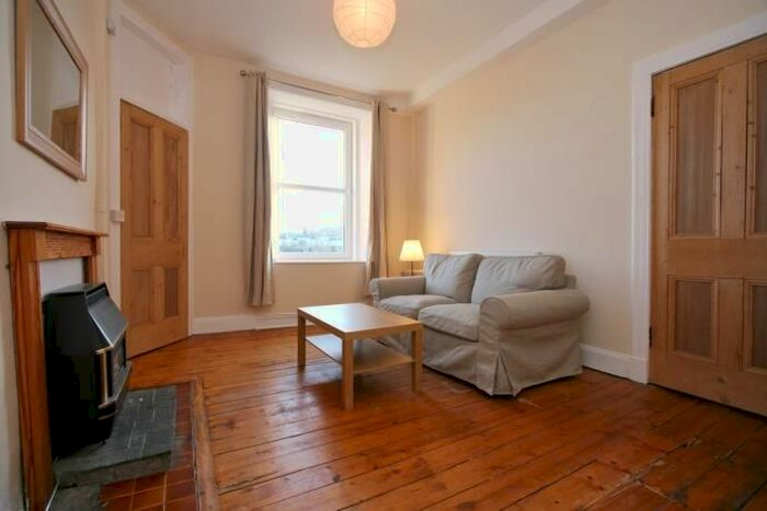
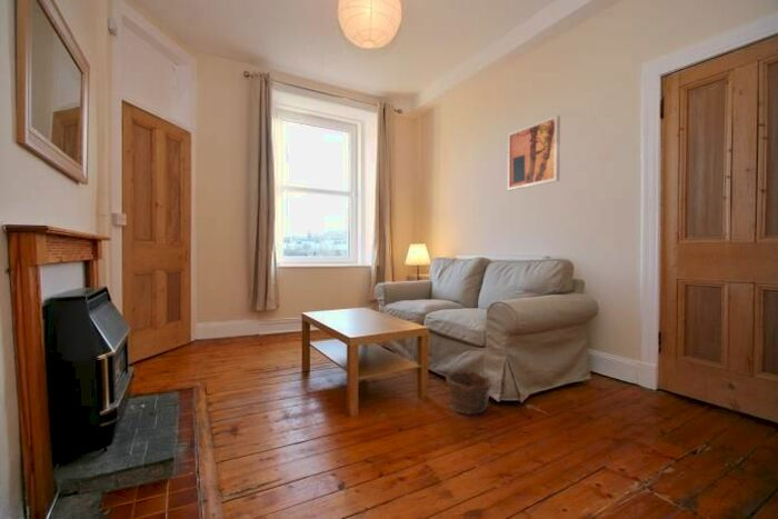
+ wall art [507,114,561,192]
+ clay pot [445,370,493,416]
